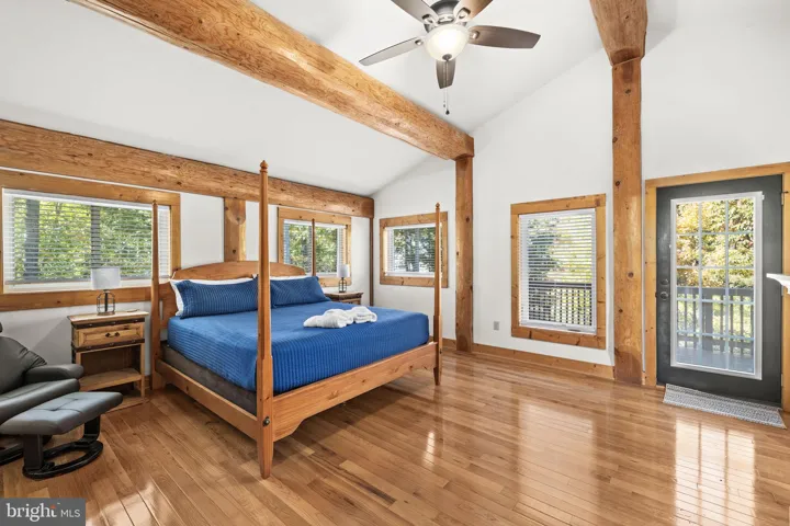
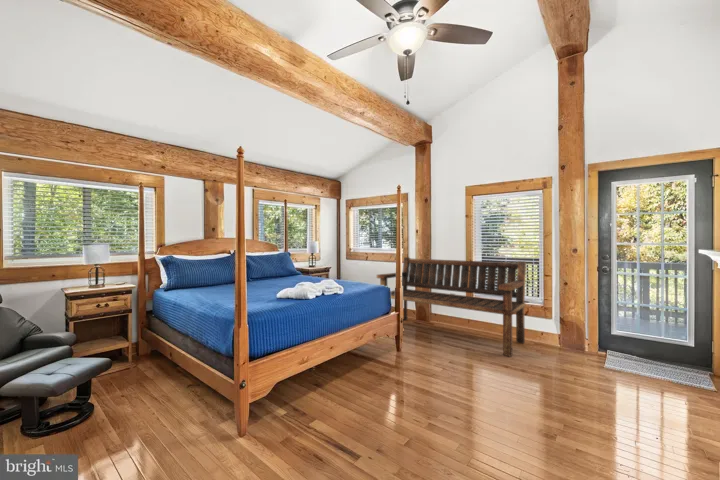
+ bench [376,256,527,358]
